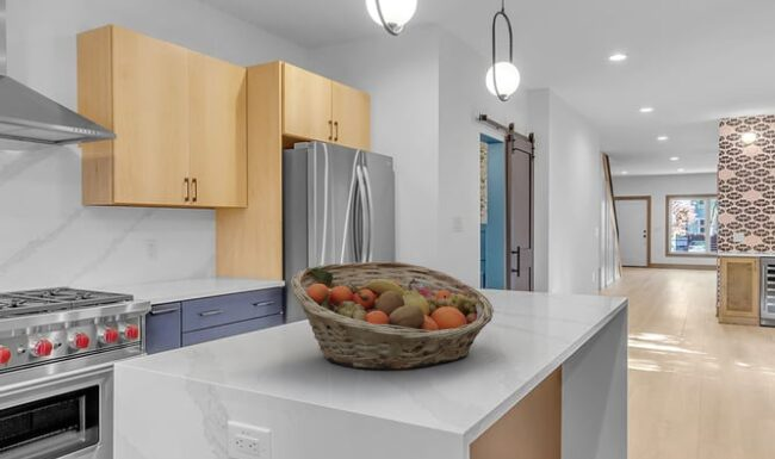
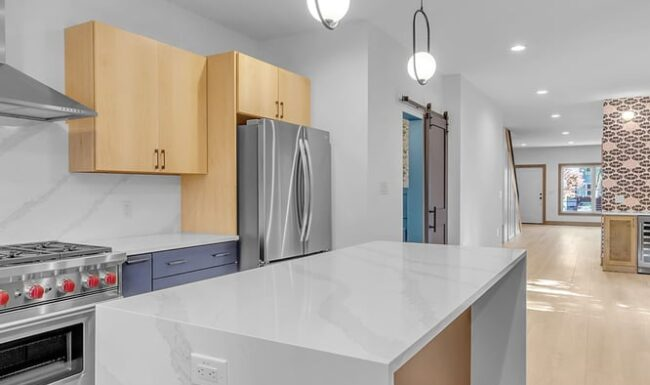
- fruit basket [290,260,495,372]
